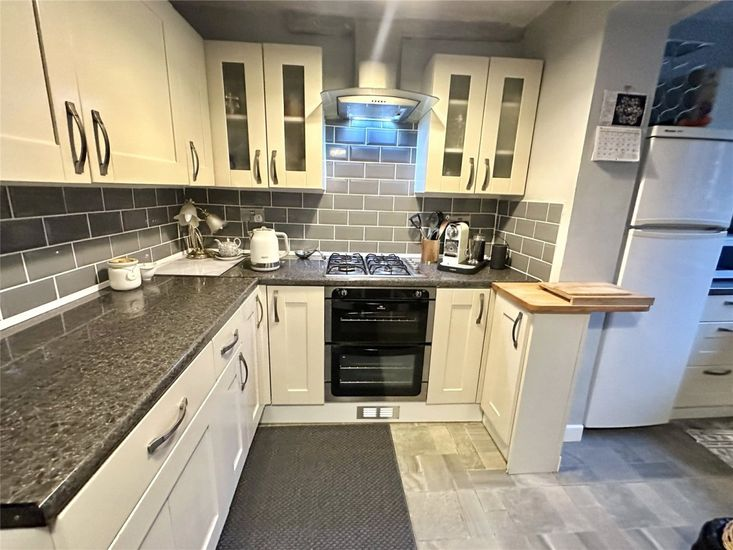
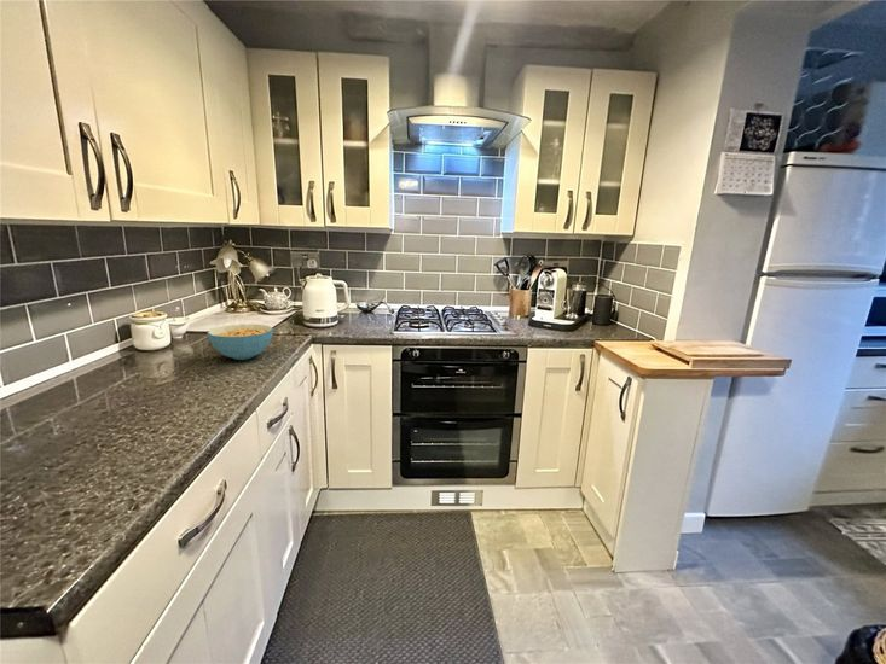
+ cereal bowl [207,324,274,361]
